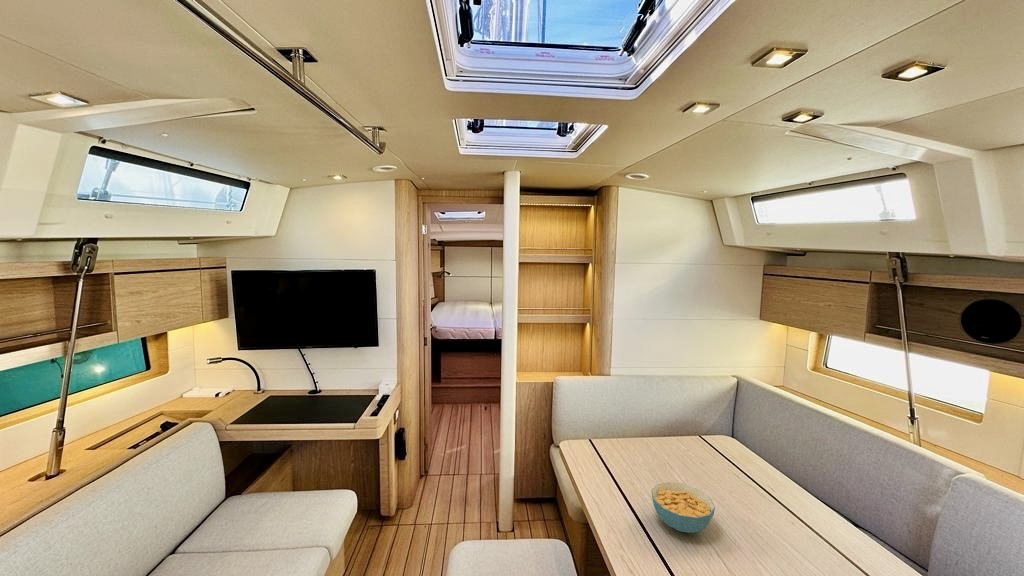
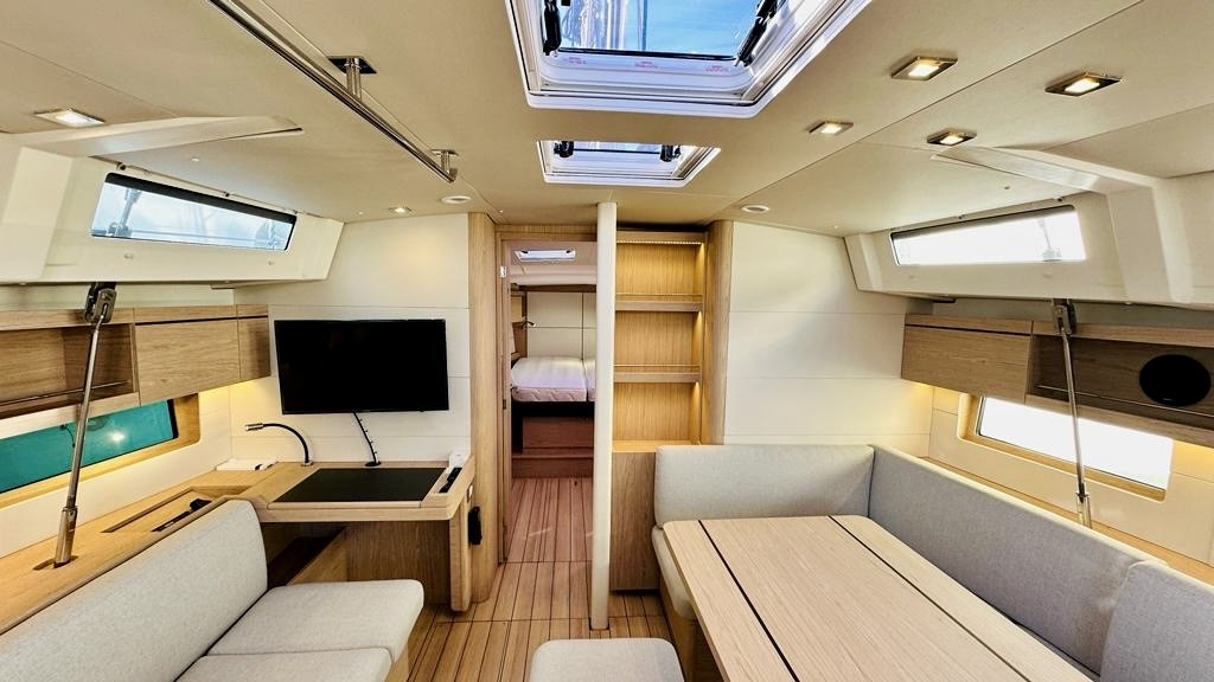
- cereal bowl [650,481,716,534]
